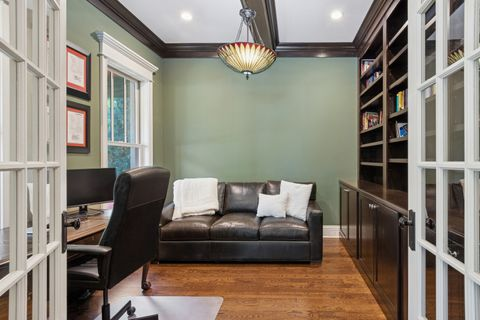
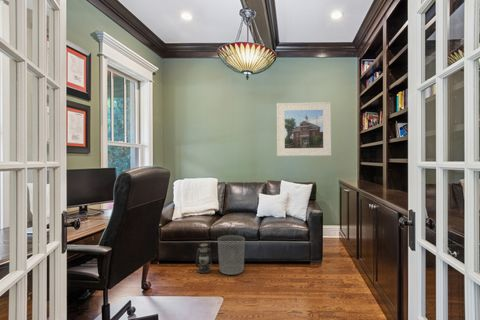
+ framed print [276,101,332,157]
+ lantern [195,242,213,275]
+ waste bin [217,234,246,276]
